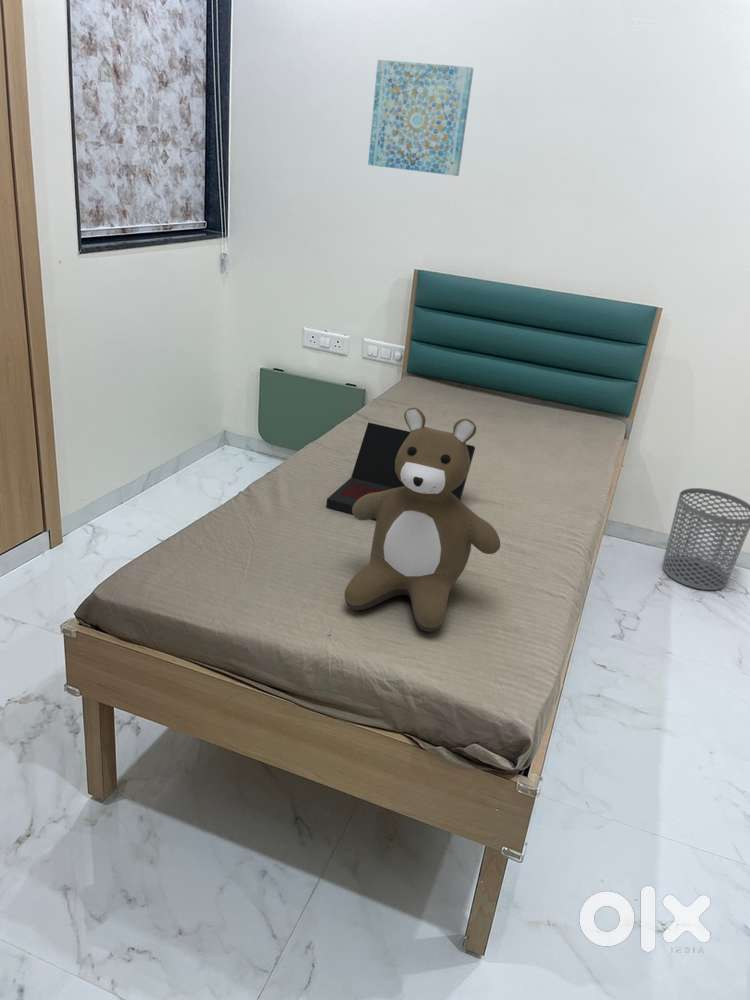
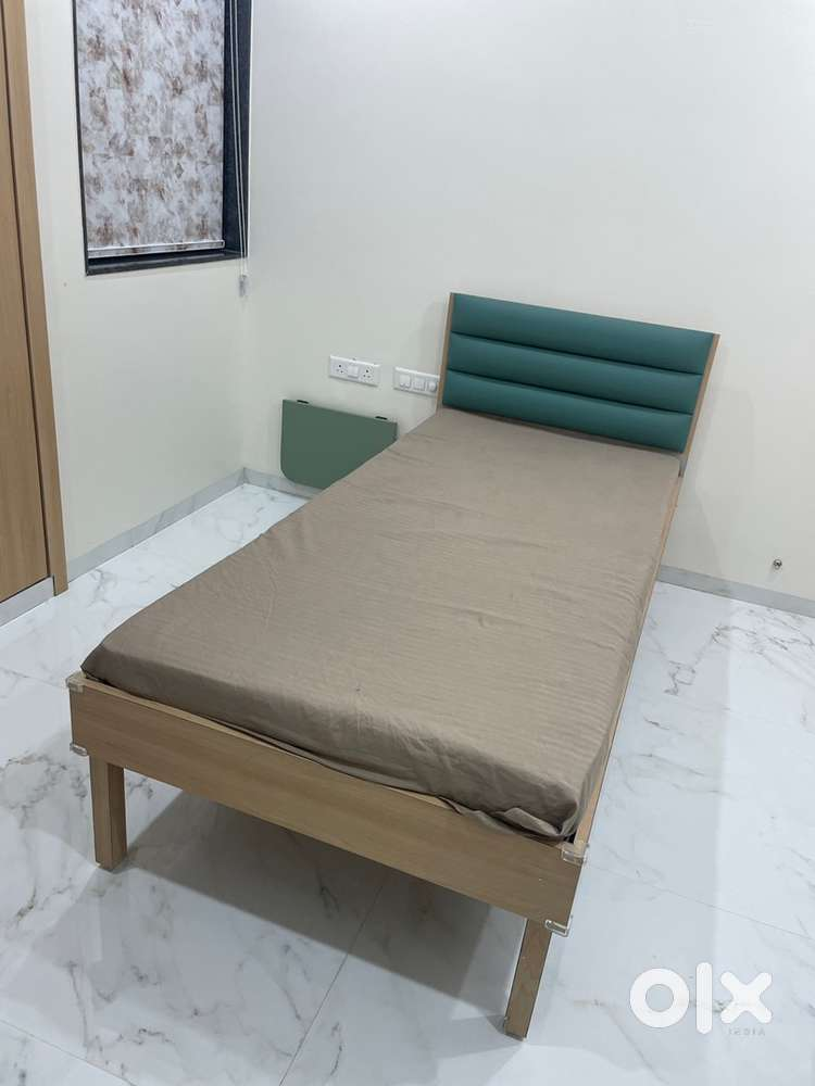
- waste bin [662,487,750,591]
- wall art [367,59,474,177]
- laptop [325,421,476,521]
- teddy bear [343,407,501,633]
